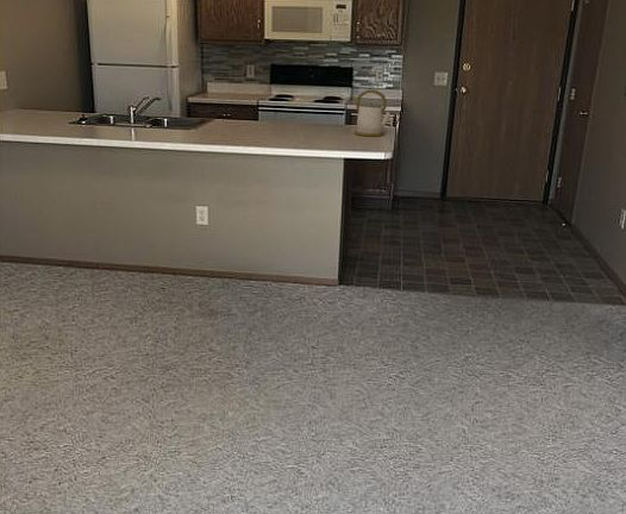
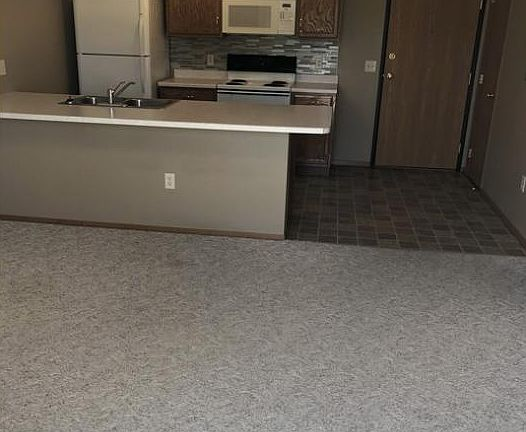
- kettle [353,88,392,137]
